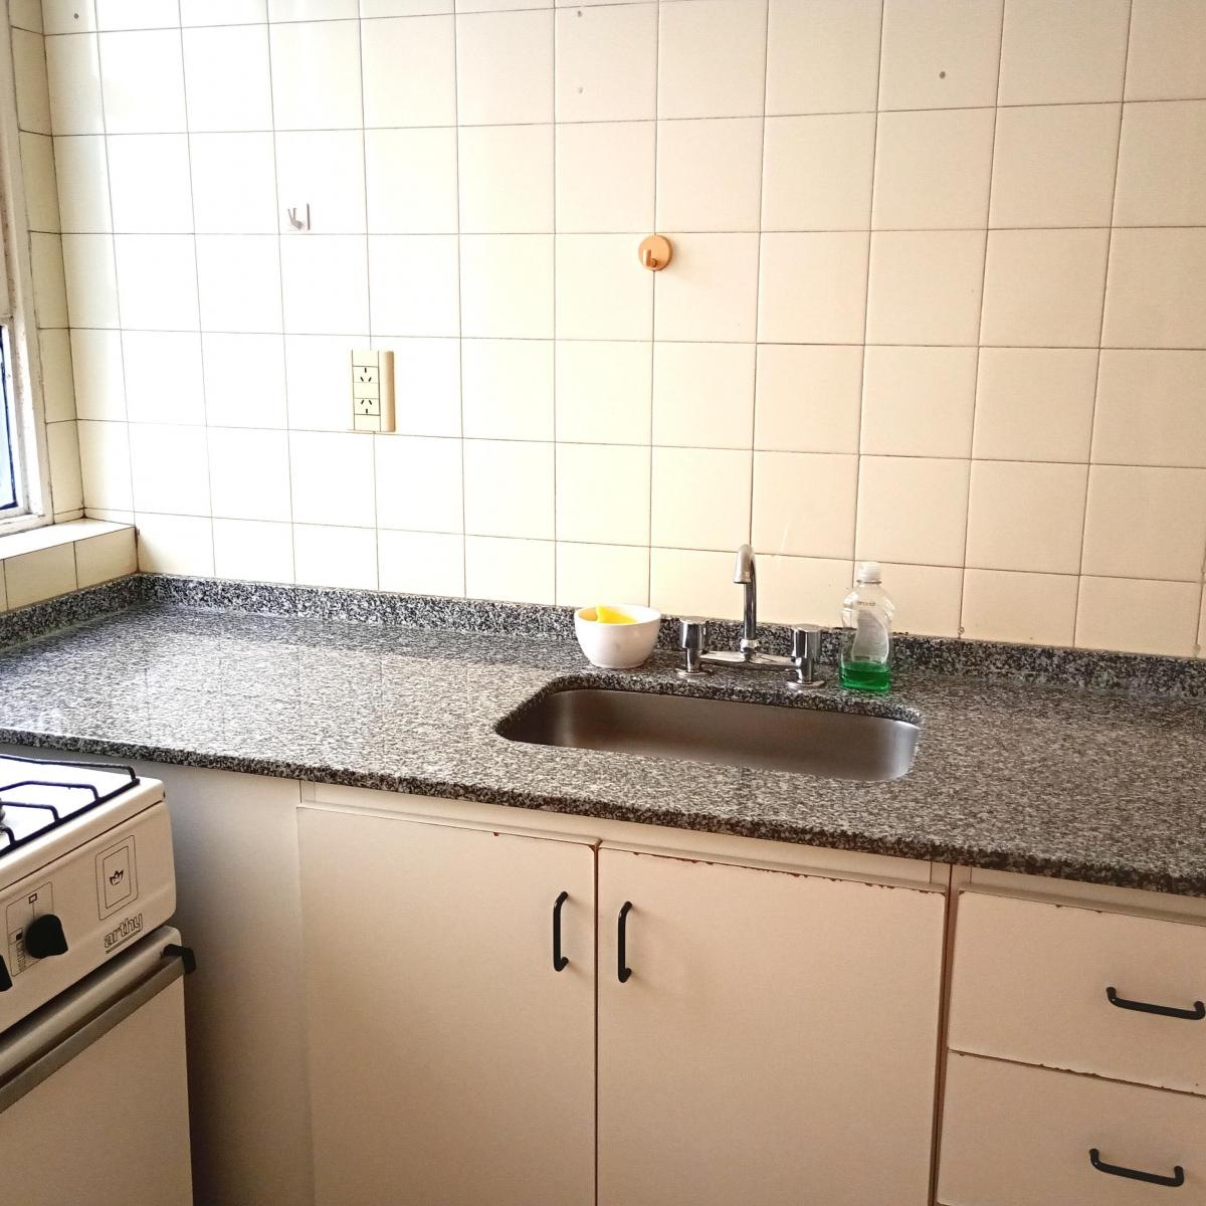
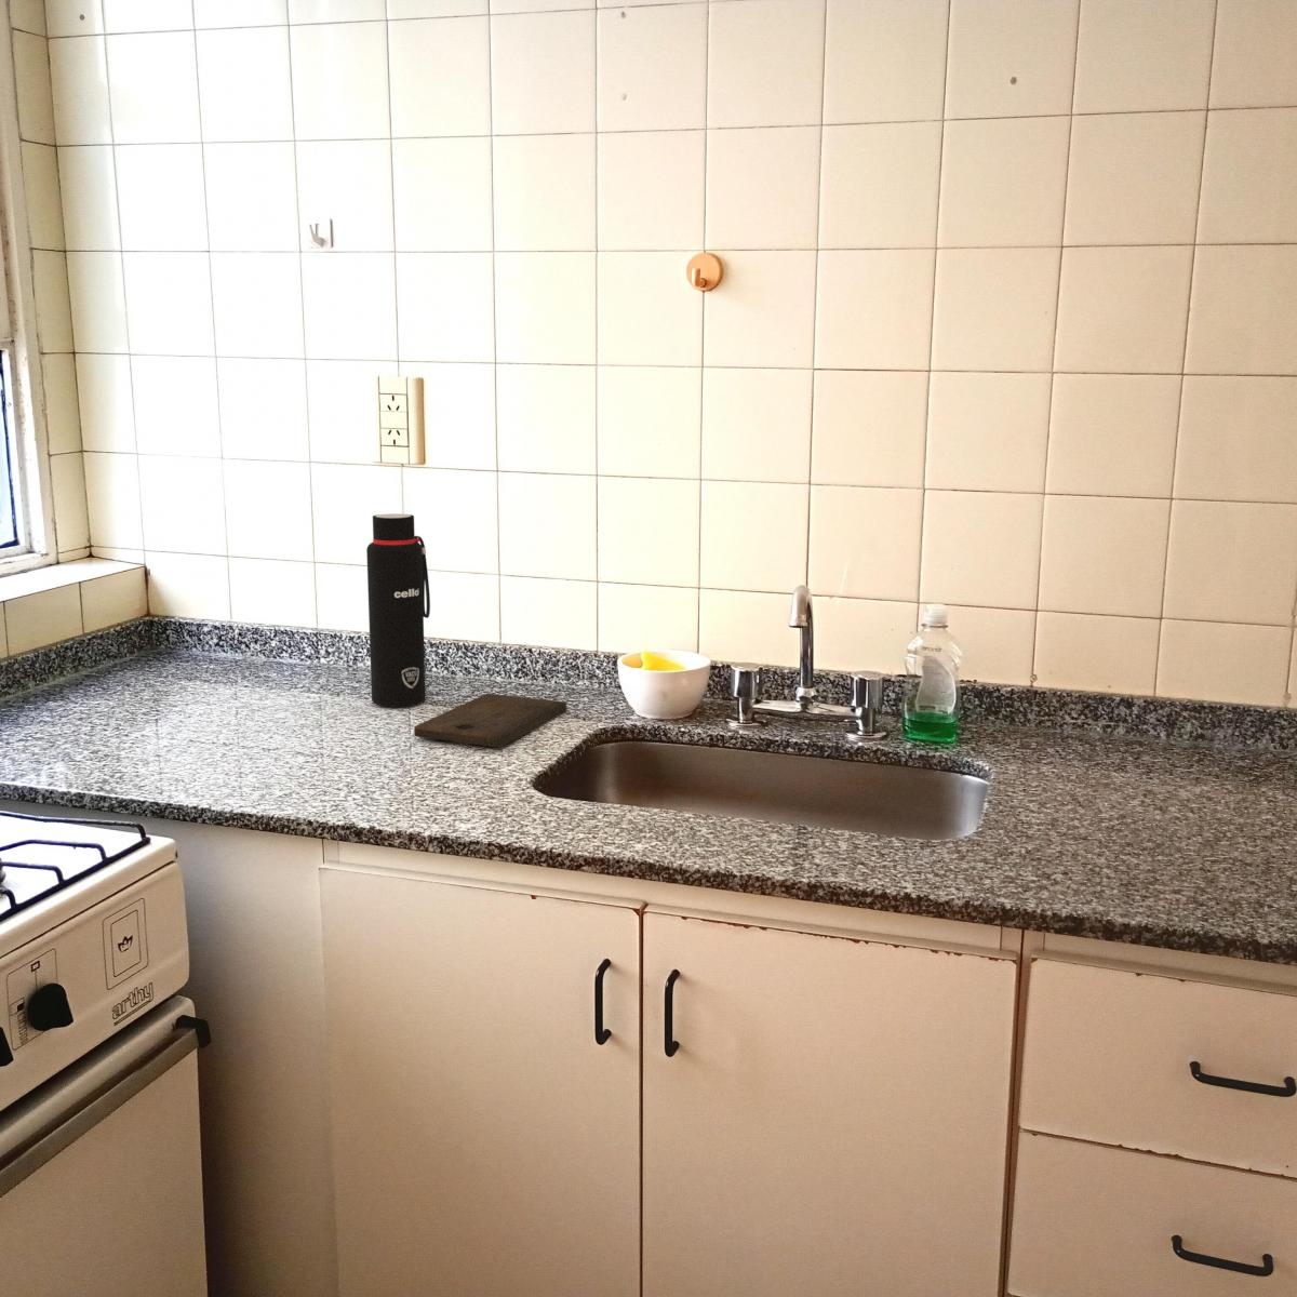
+ cutting board [413,692,568,748]
+ water bottle [366,512,431,708]
